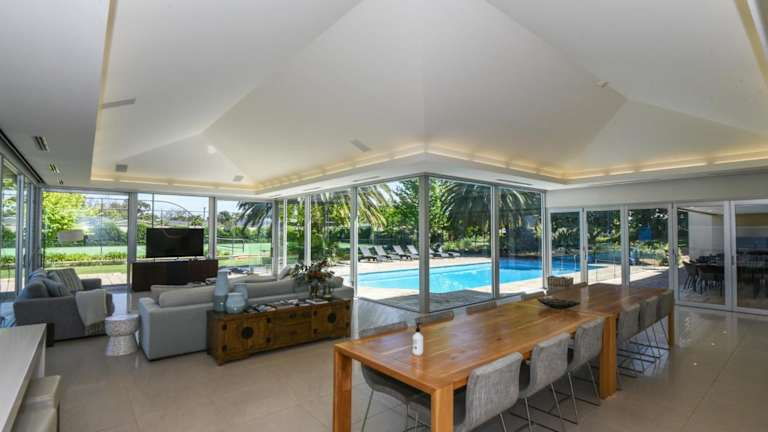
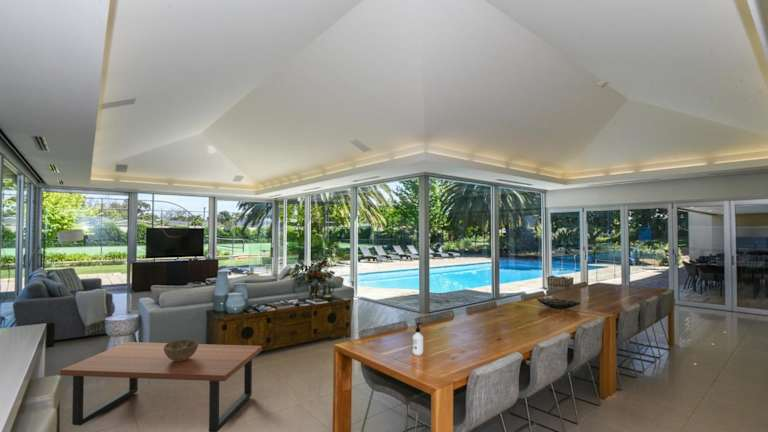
+ coffee table [59,341,263,432]
+ decorative bowl [164,338,199,361]
